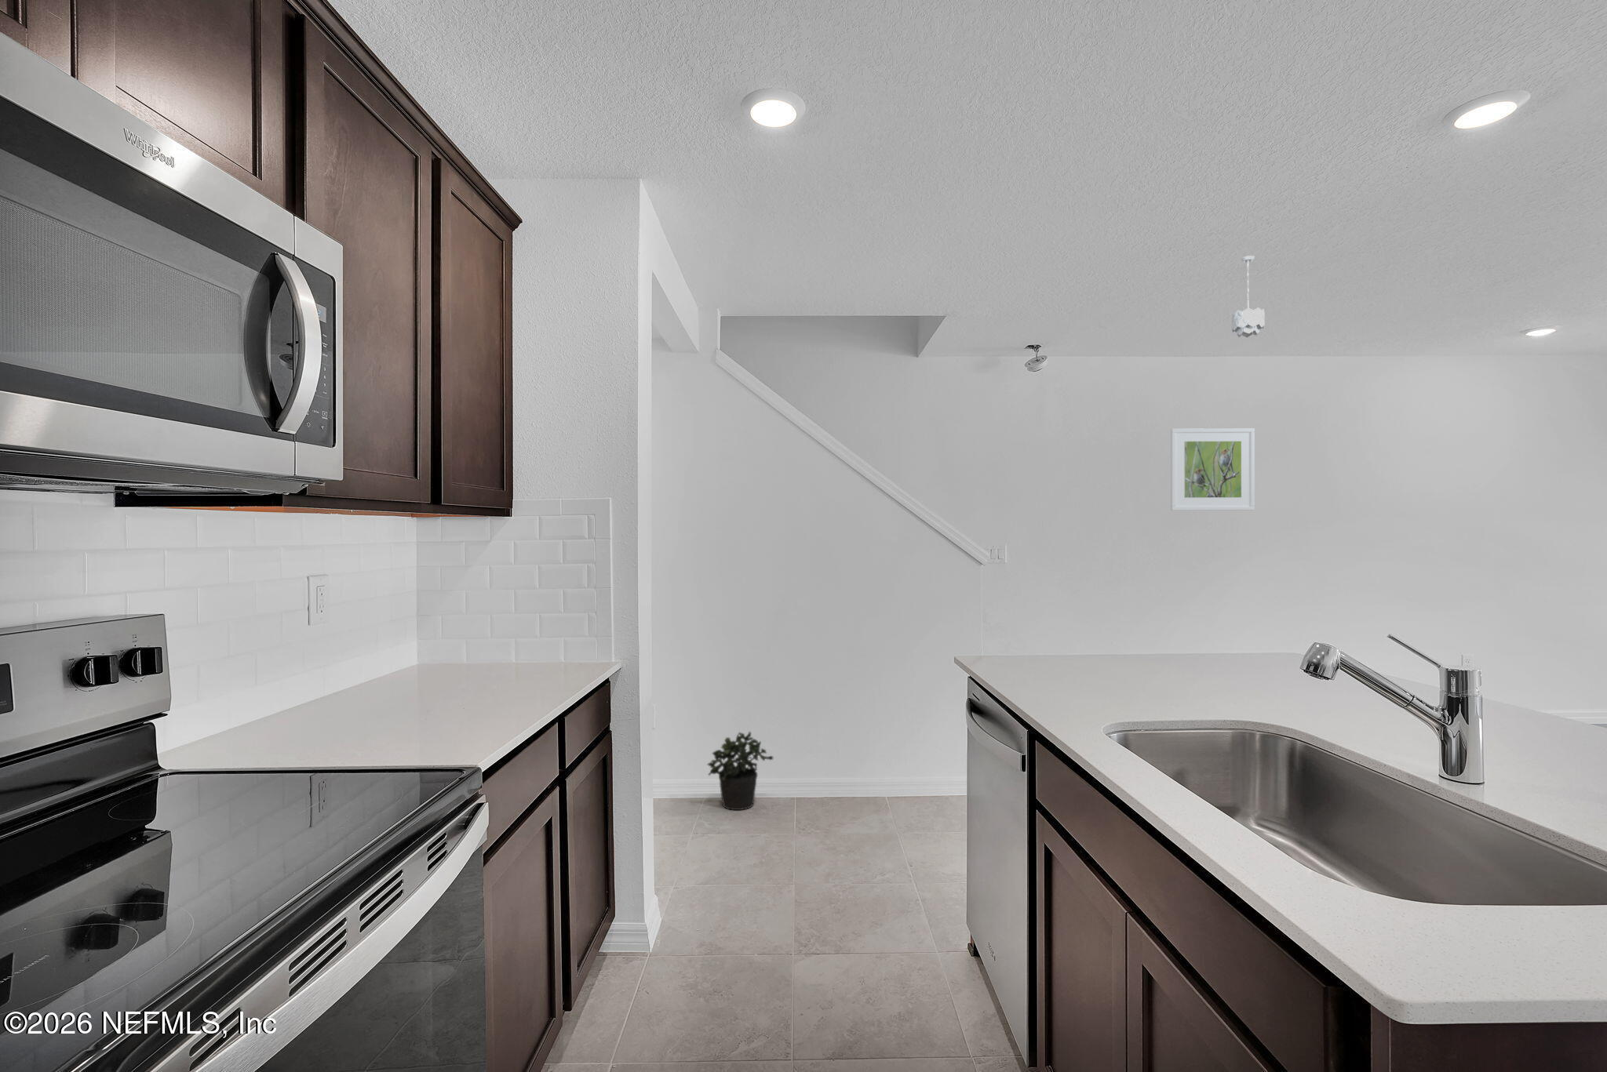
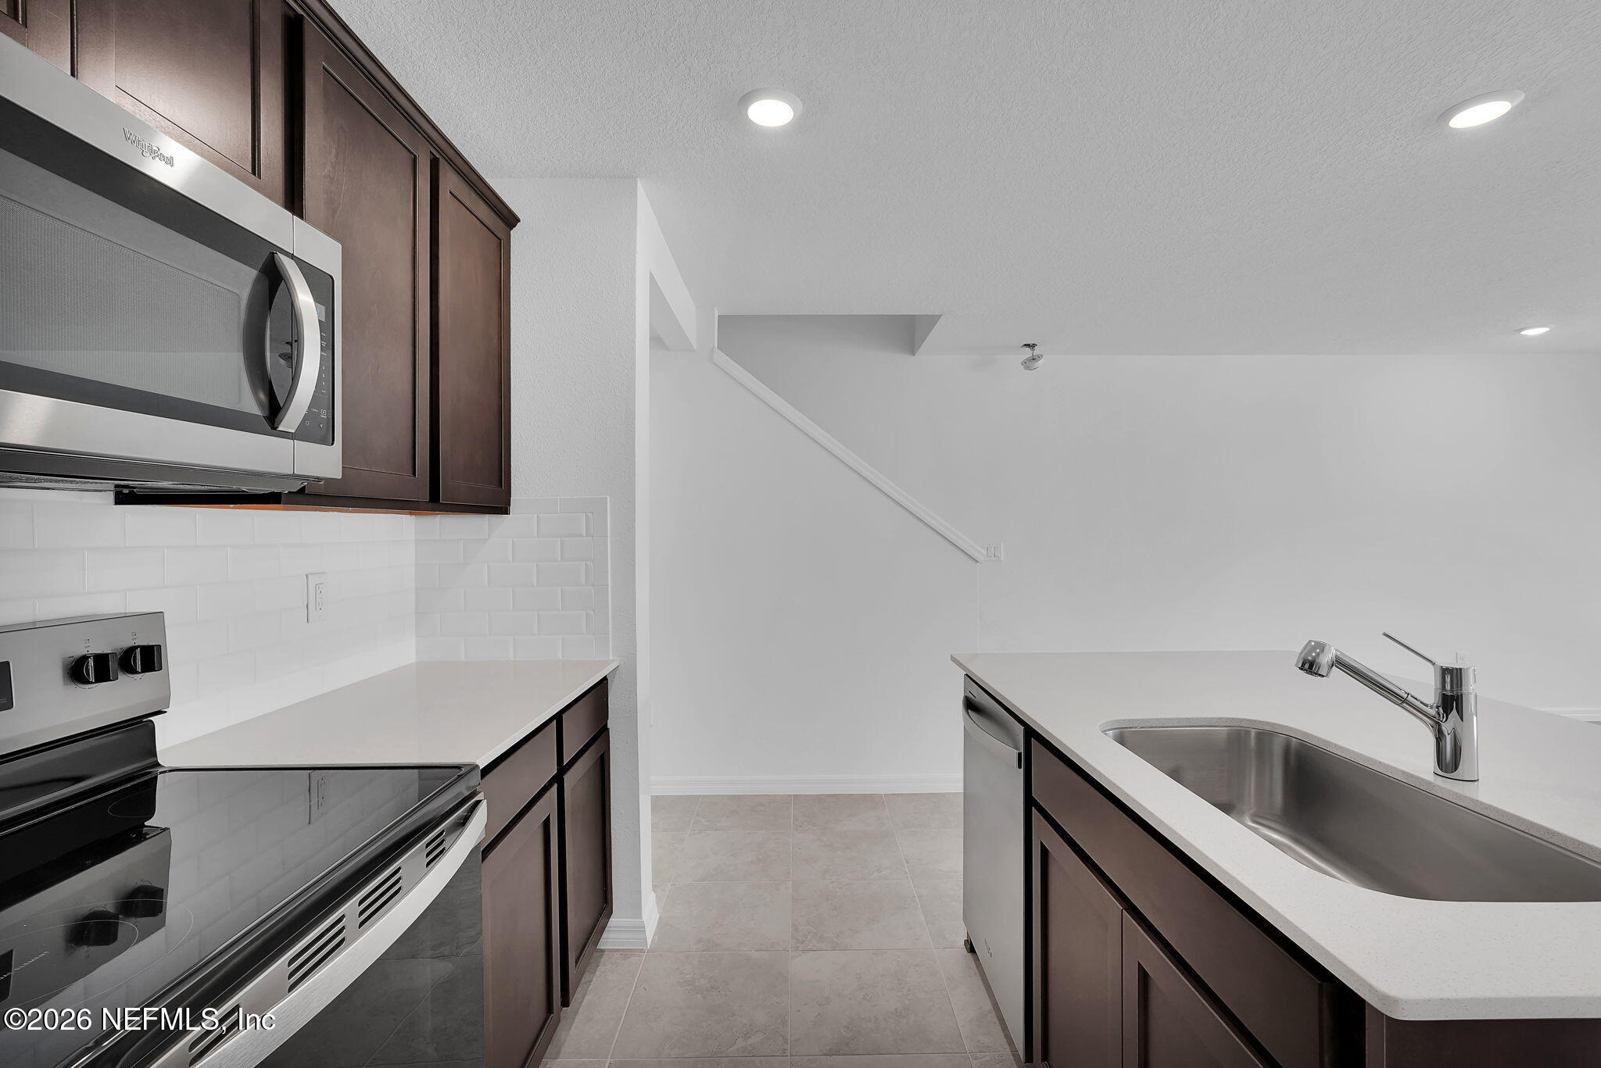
- potted plant [707,730,774,811]
- pendant light [1231,255,1266,337]
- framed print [1170,427,1255,511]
